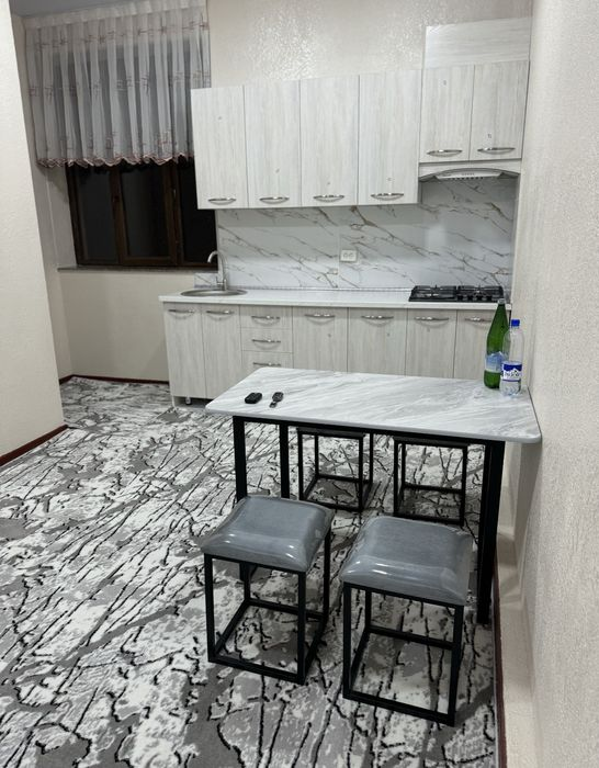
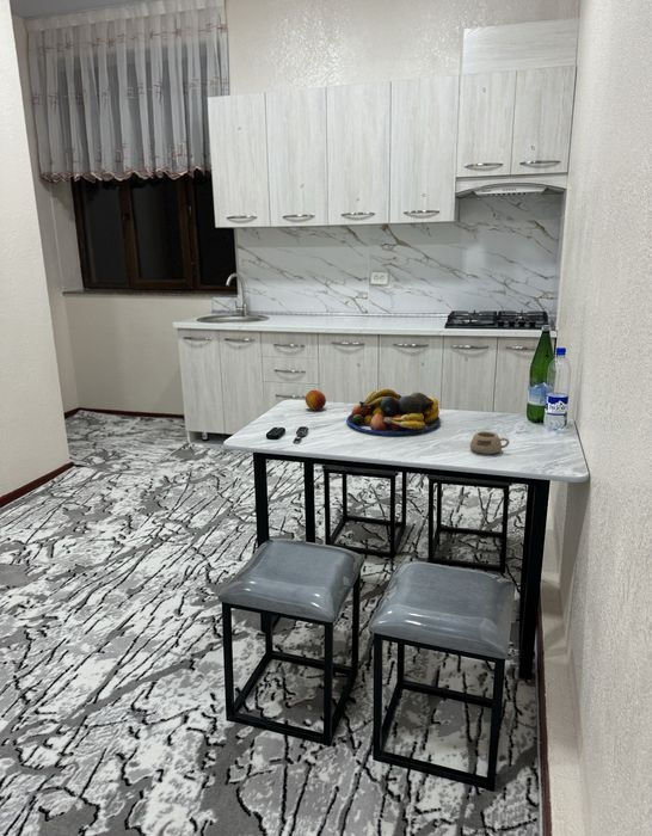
+ fruit bowl [345,388,441,436]
+ mug [469,430,511,455]
+ fruit [305,389,327,411]
